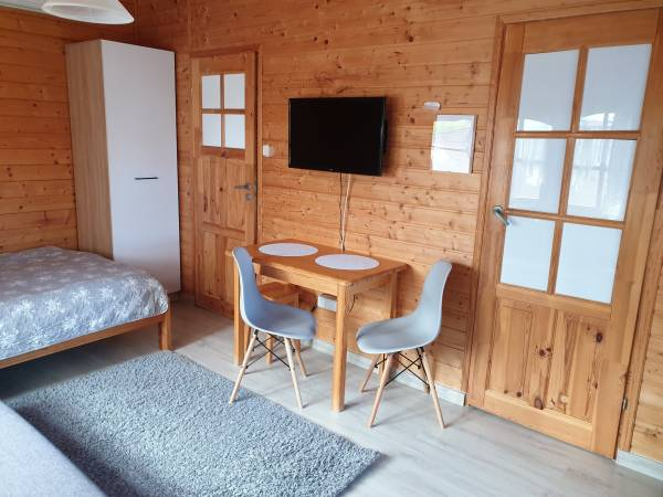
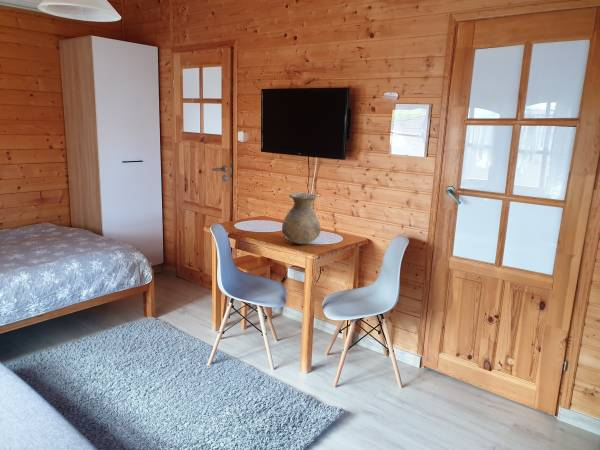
+ vase [281,192,322,245]
